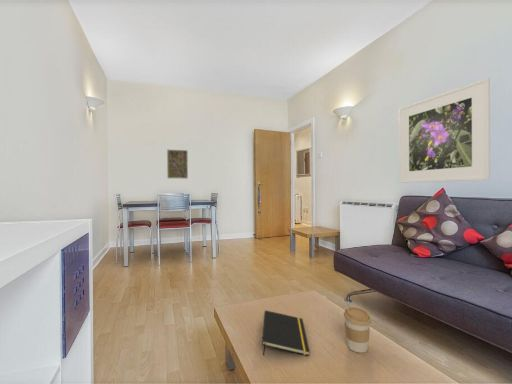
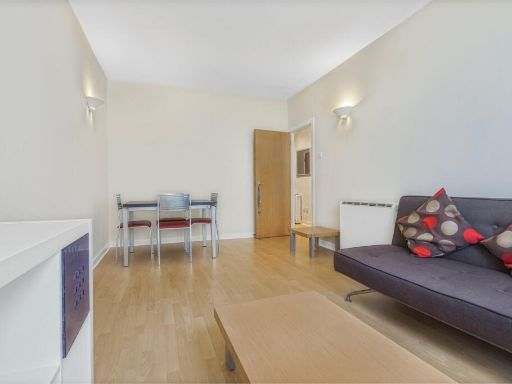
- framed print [398,77,491,184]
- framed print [166,148,189,180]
- coffee cup [343,306,372,354]
- notepad [261,309,311,357]
